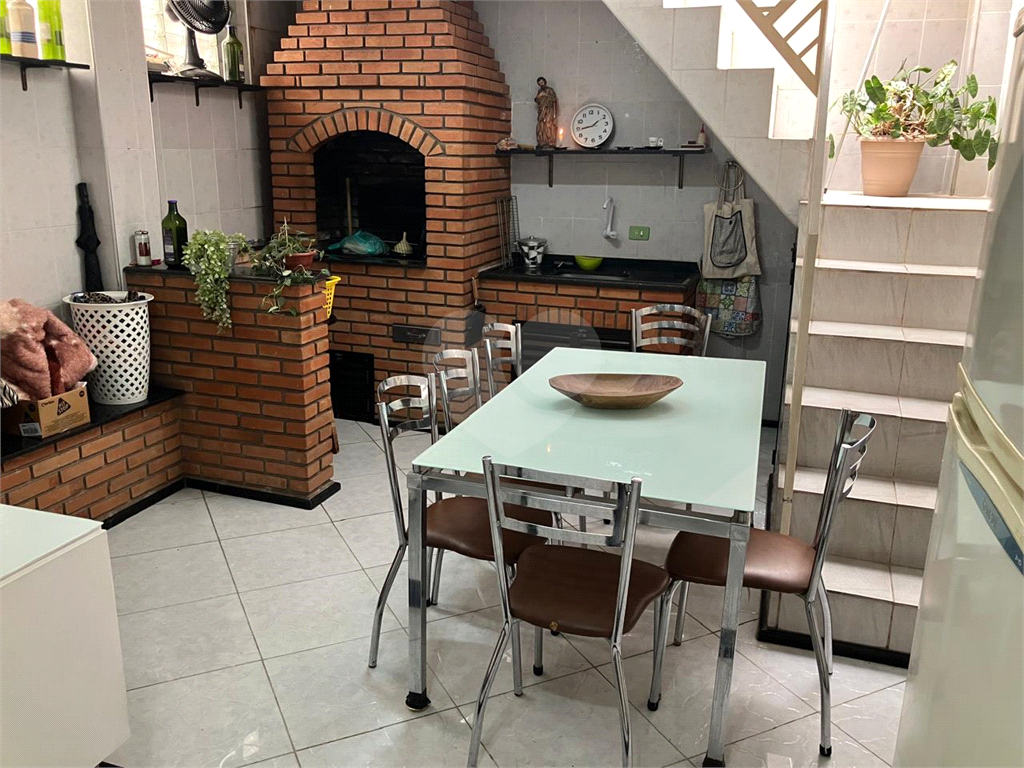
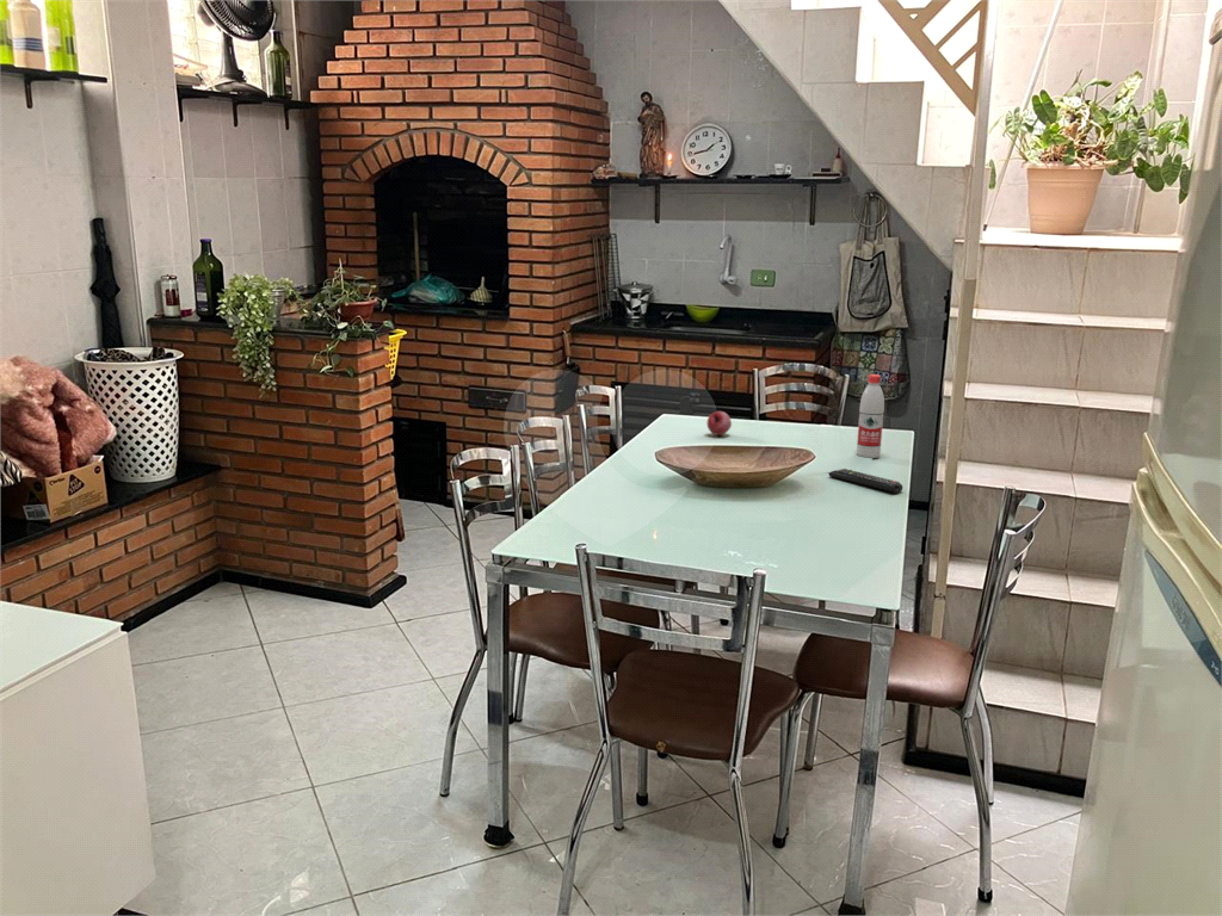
+ fruit [705,410,733,437]
+ water bottle [856,373,885,459]
+ remote control [828,468,903,494]
